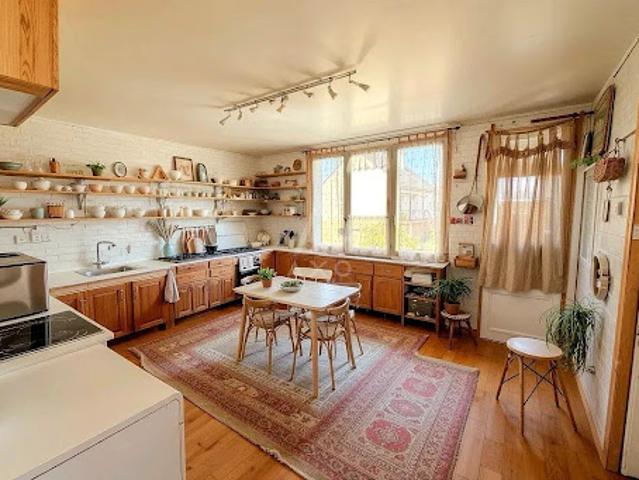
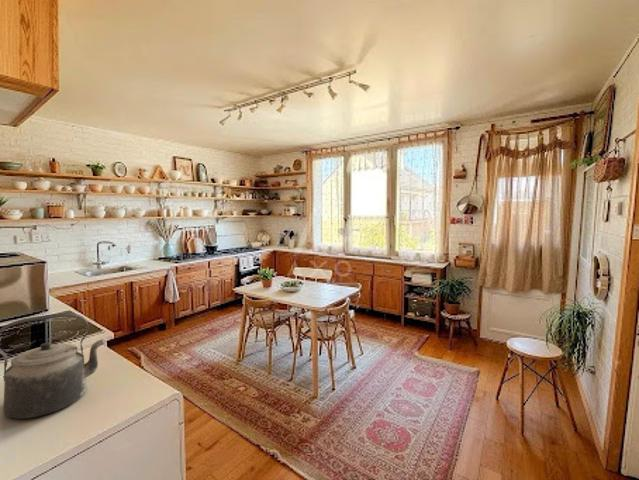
+ kettle [0,312,105,420]
